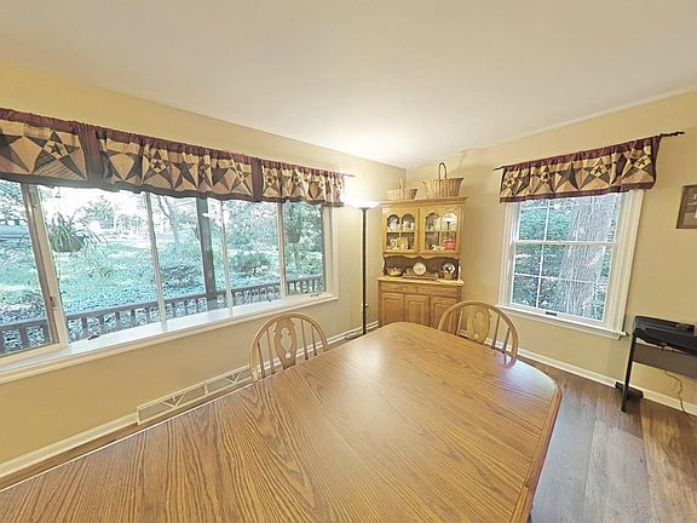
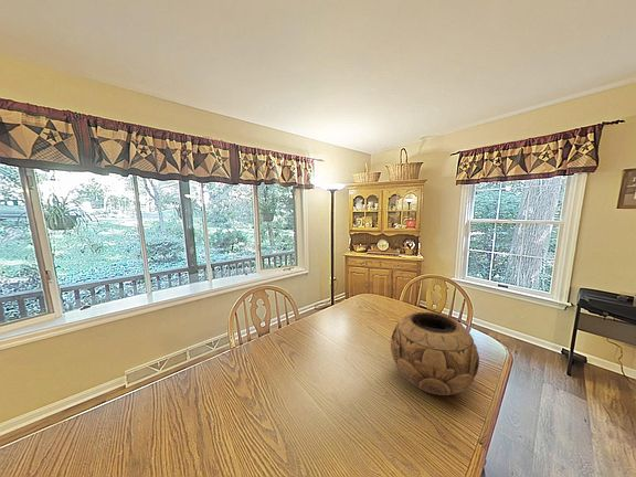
+ decorative bowl [390,311,480,396]
